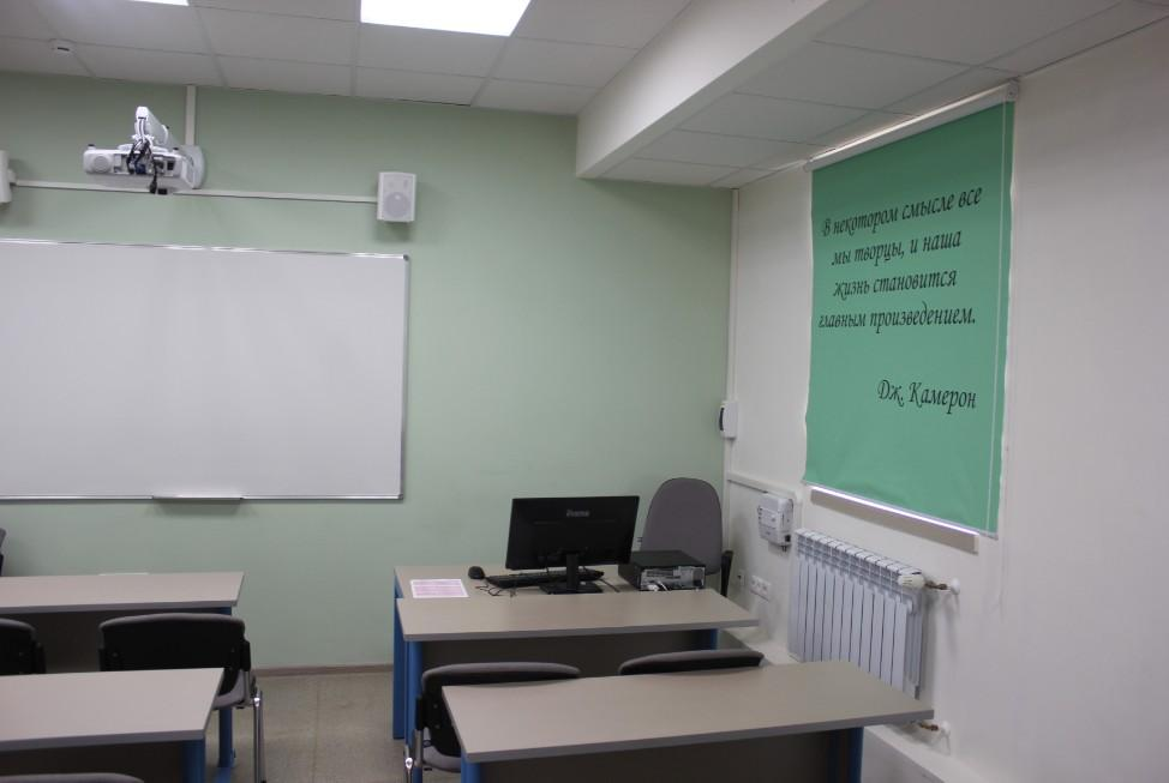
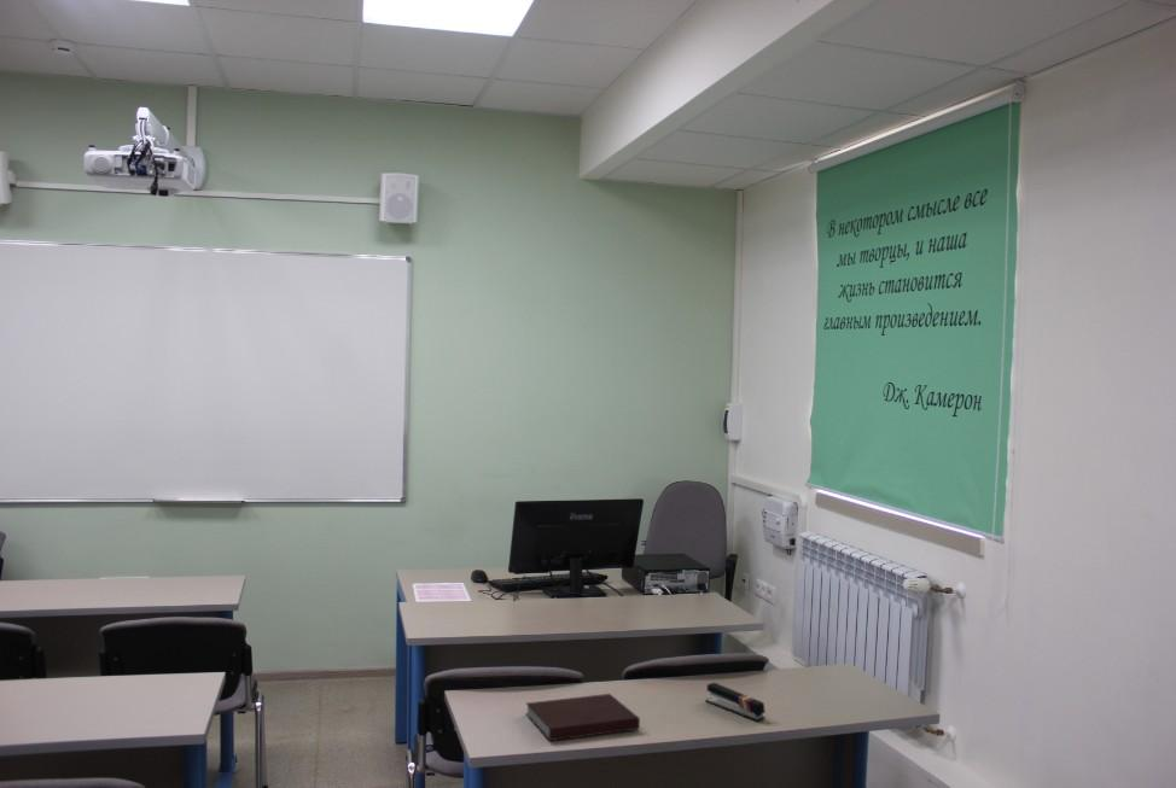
+ notebook [524,693,641,742]
+ stapler [705,682,767,722]
